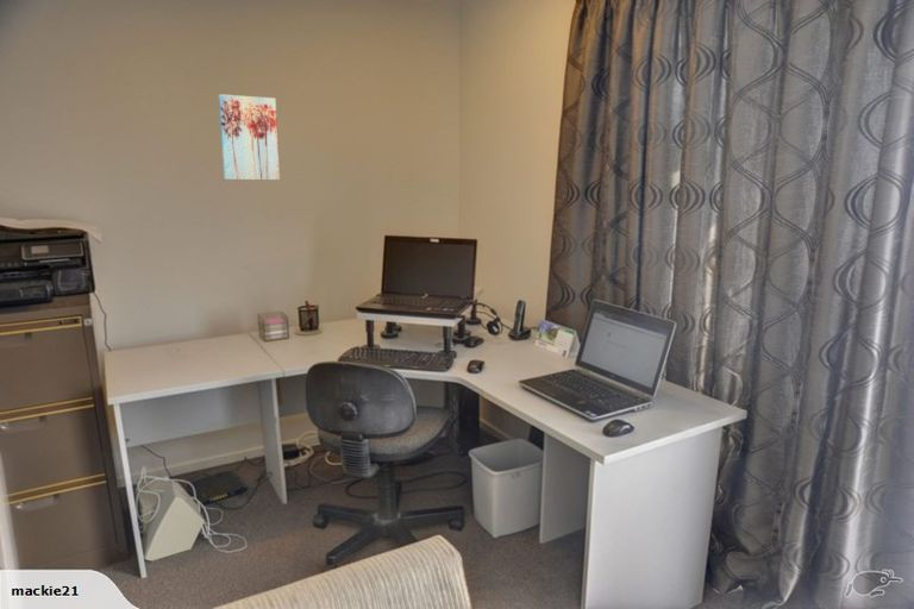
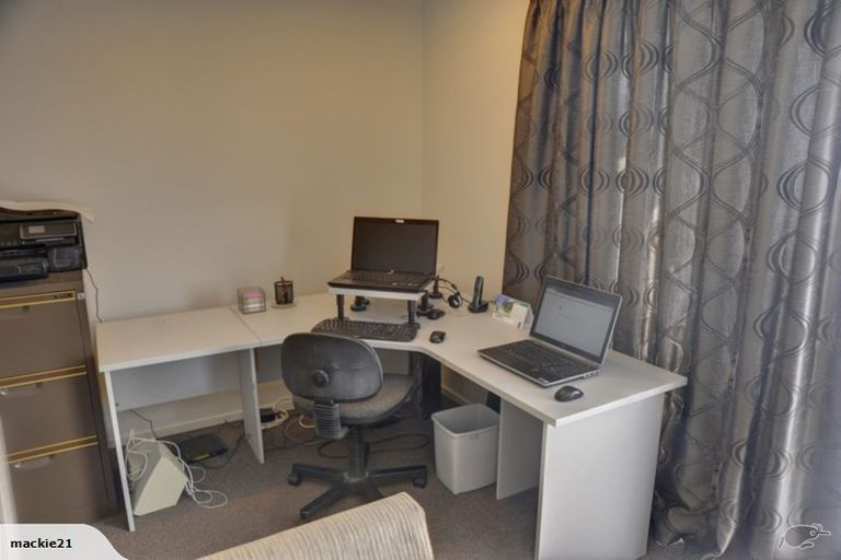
- wall art [218,93,281,181]
